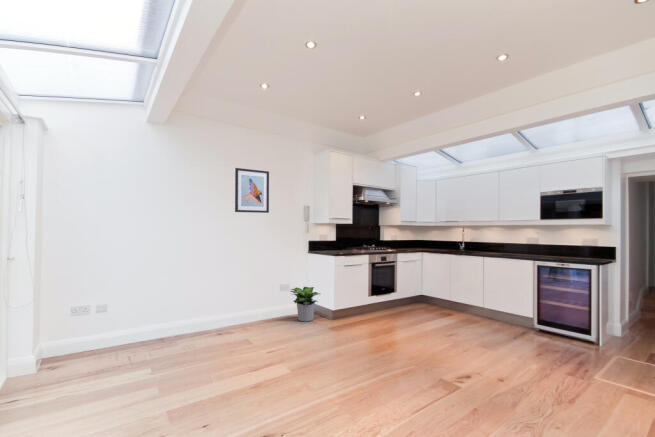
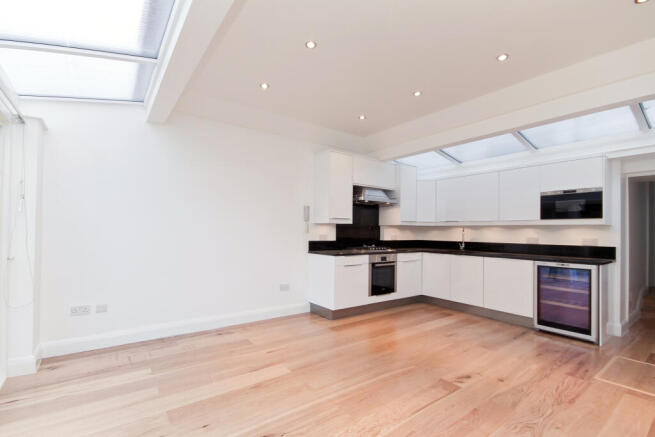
- wall art [234,167,270,214]
- potted plant [289,286,321,323]
